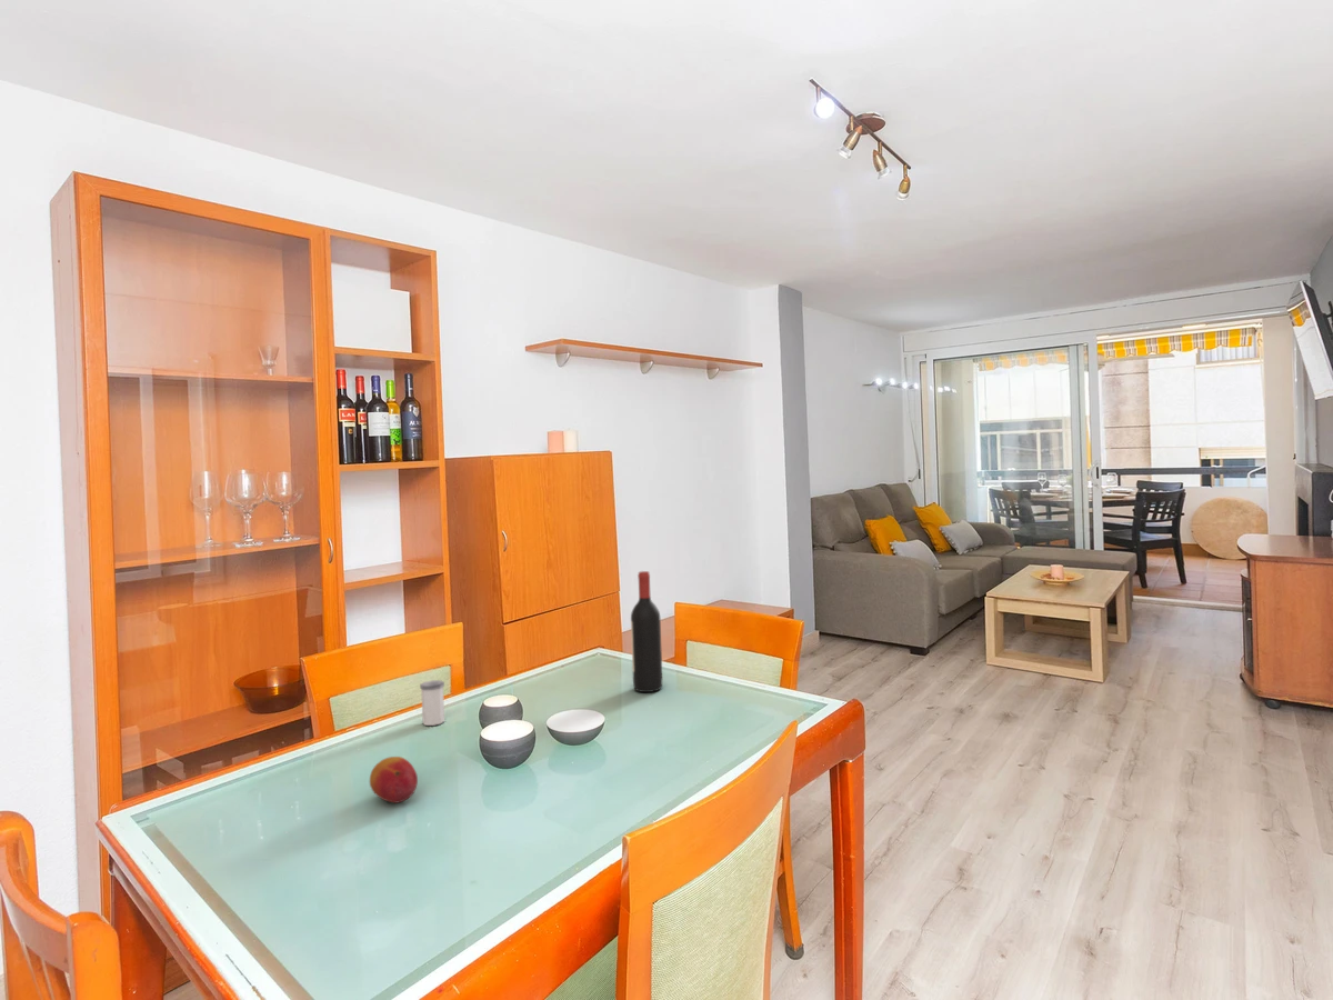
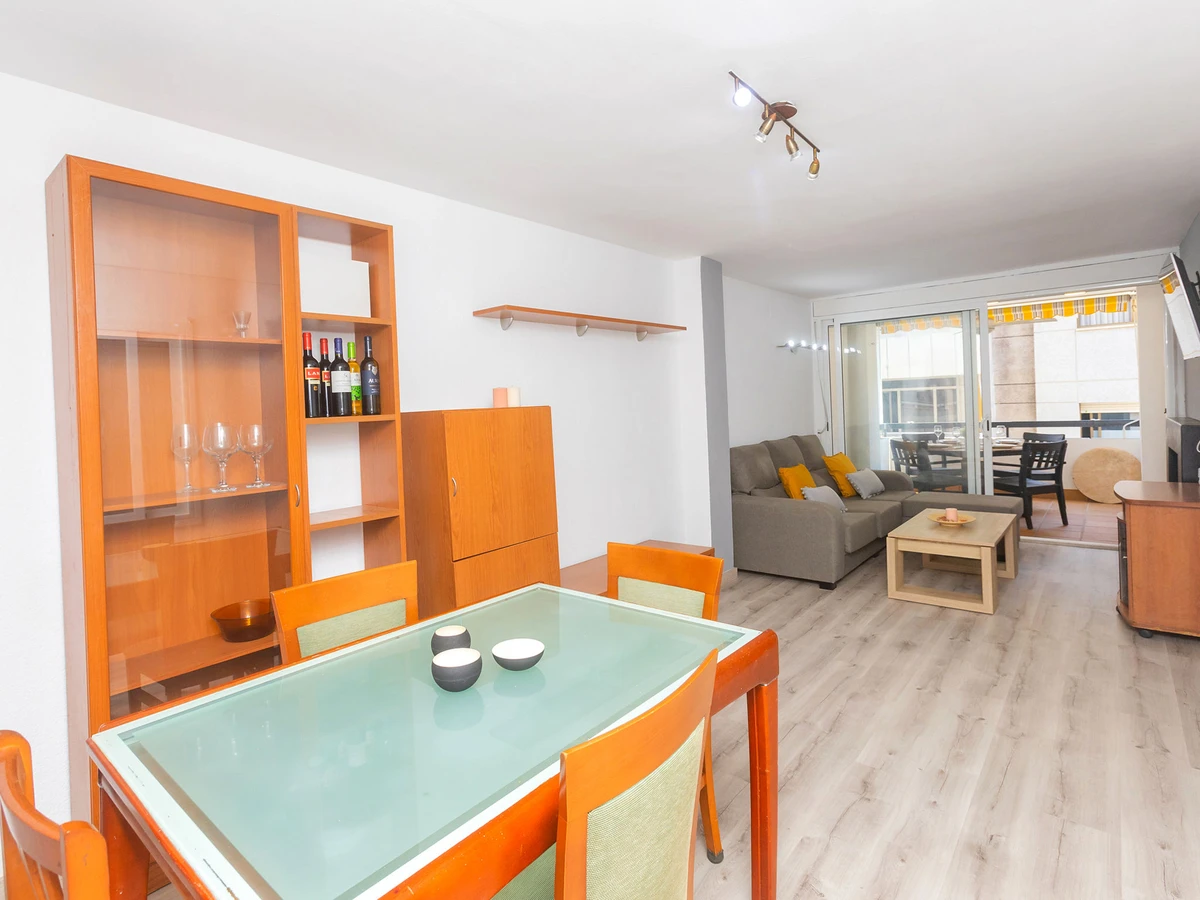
- wine bottle [630,570,663,693]
- fruit [369,756,419,804]
- salt shaker [419,679,445,727]
